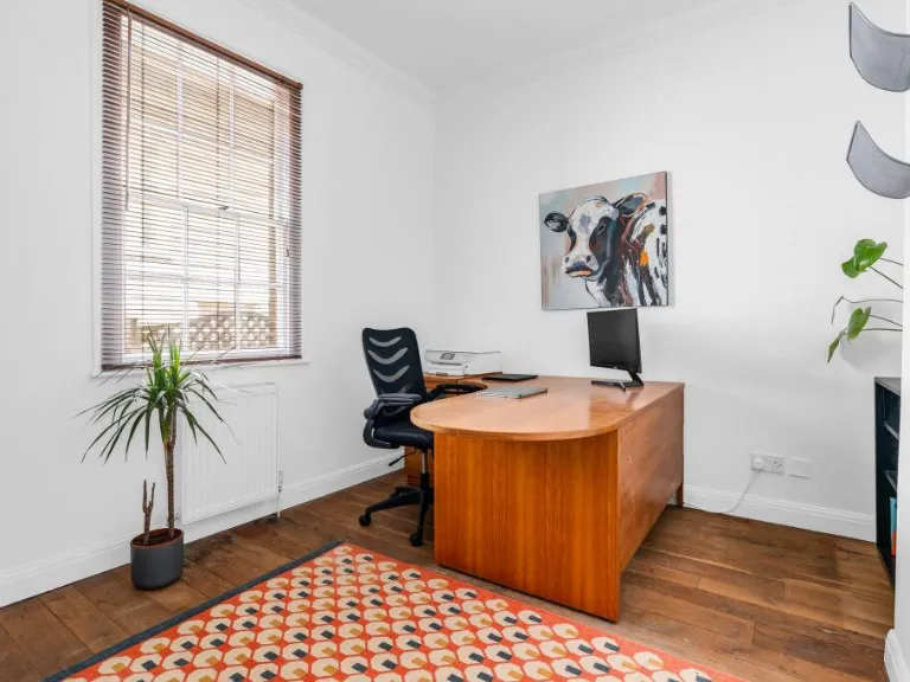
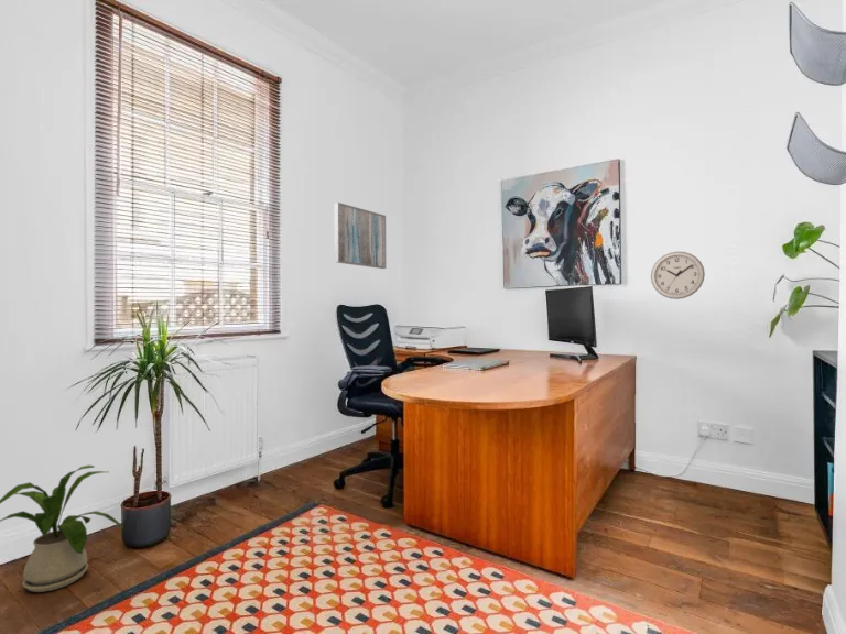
+ wall art [334,201,387,270]
+ house plant [0,464,126,593]
+ wall clock [650,251,706,300]
